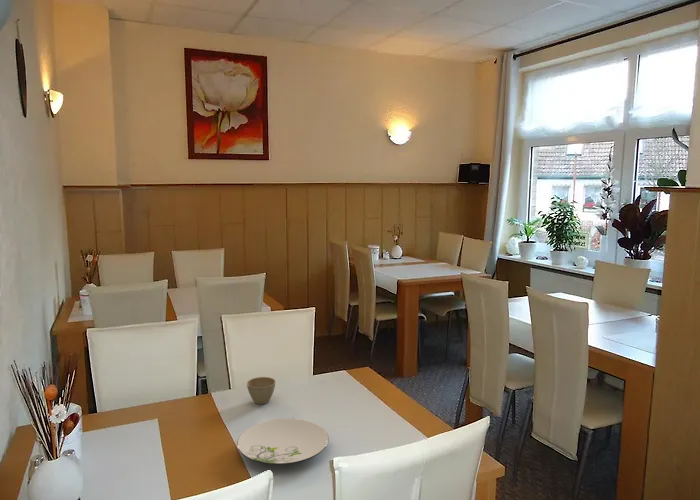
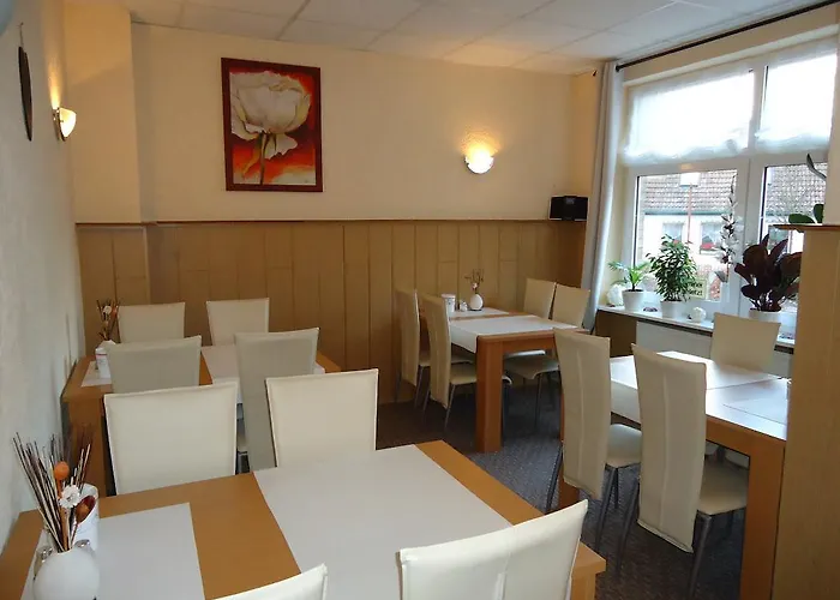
- flower pot [246,376,277,405]
- plate [236,418,330,465]
